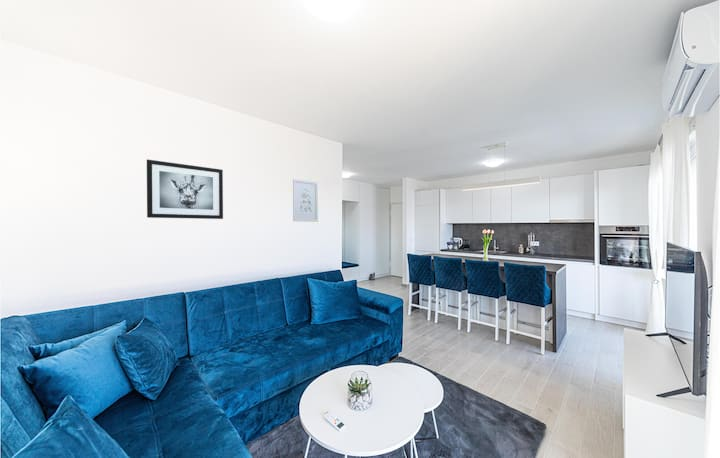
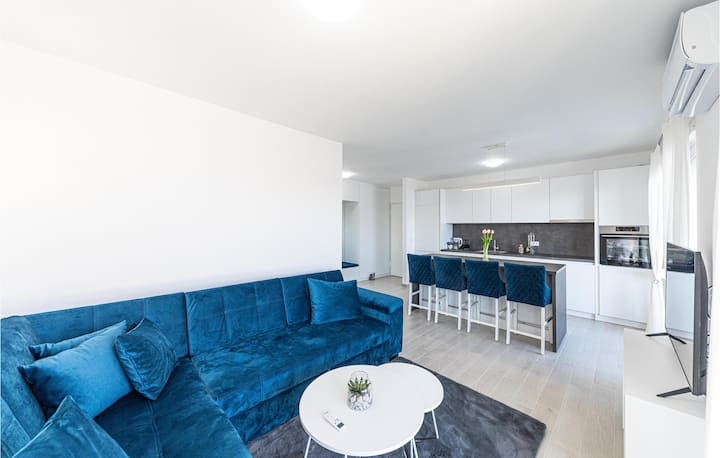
- wall art [146,159,224,220]
- wall art [292,178,319,223]
